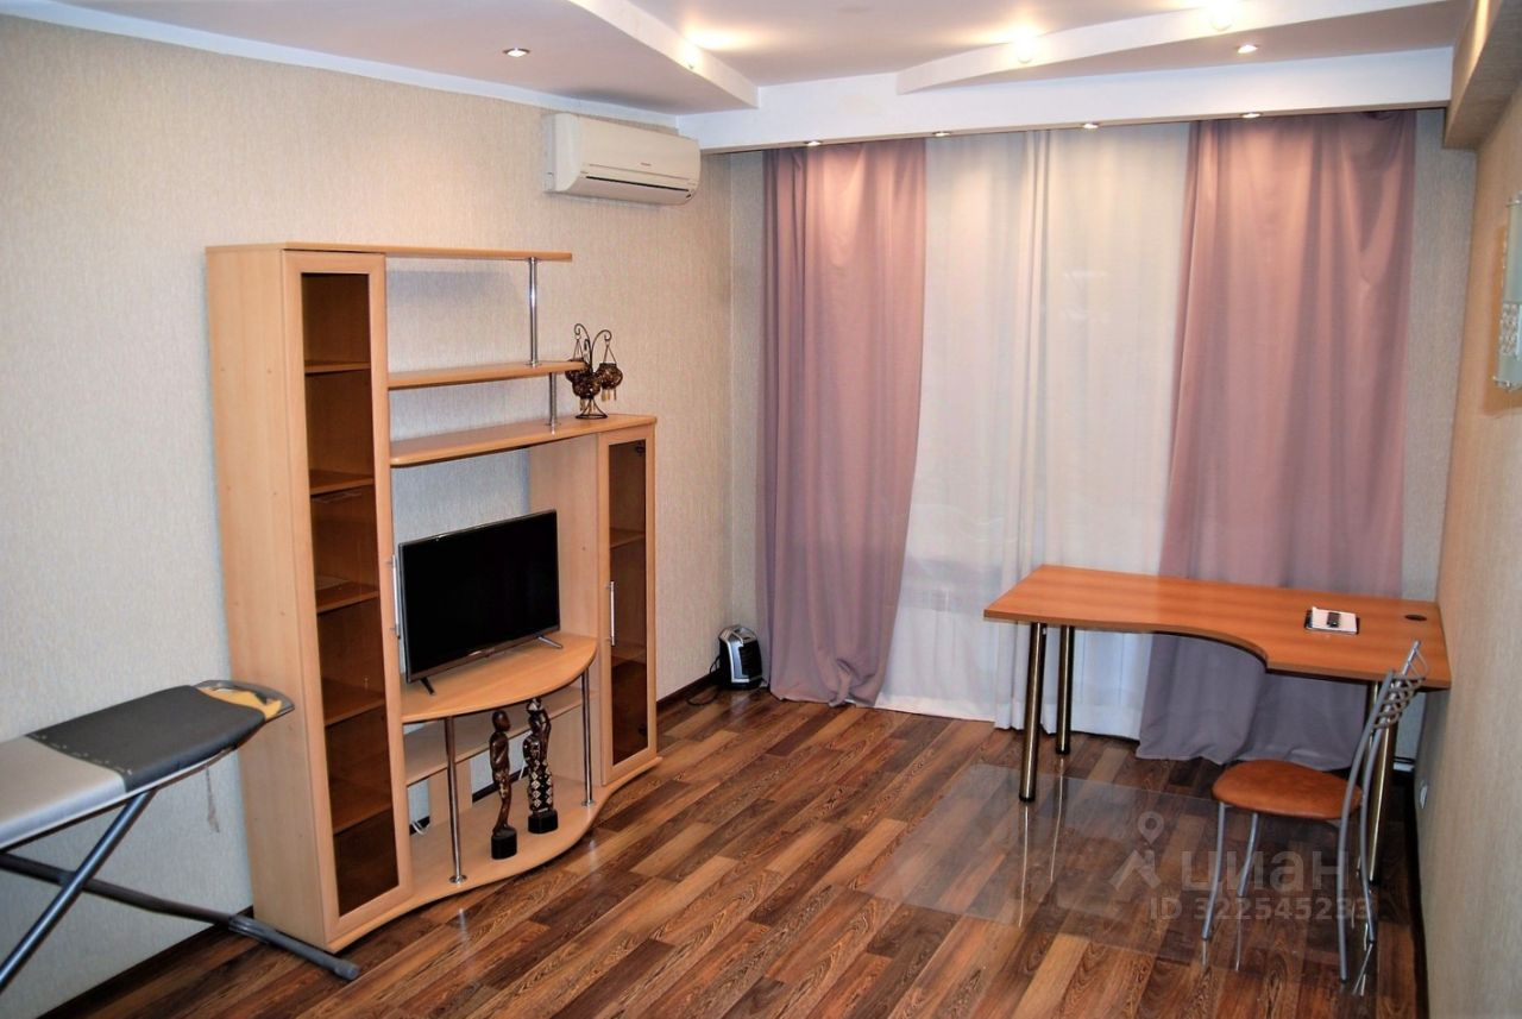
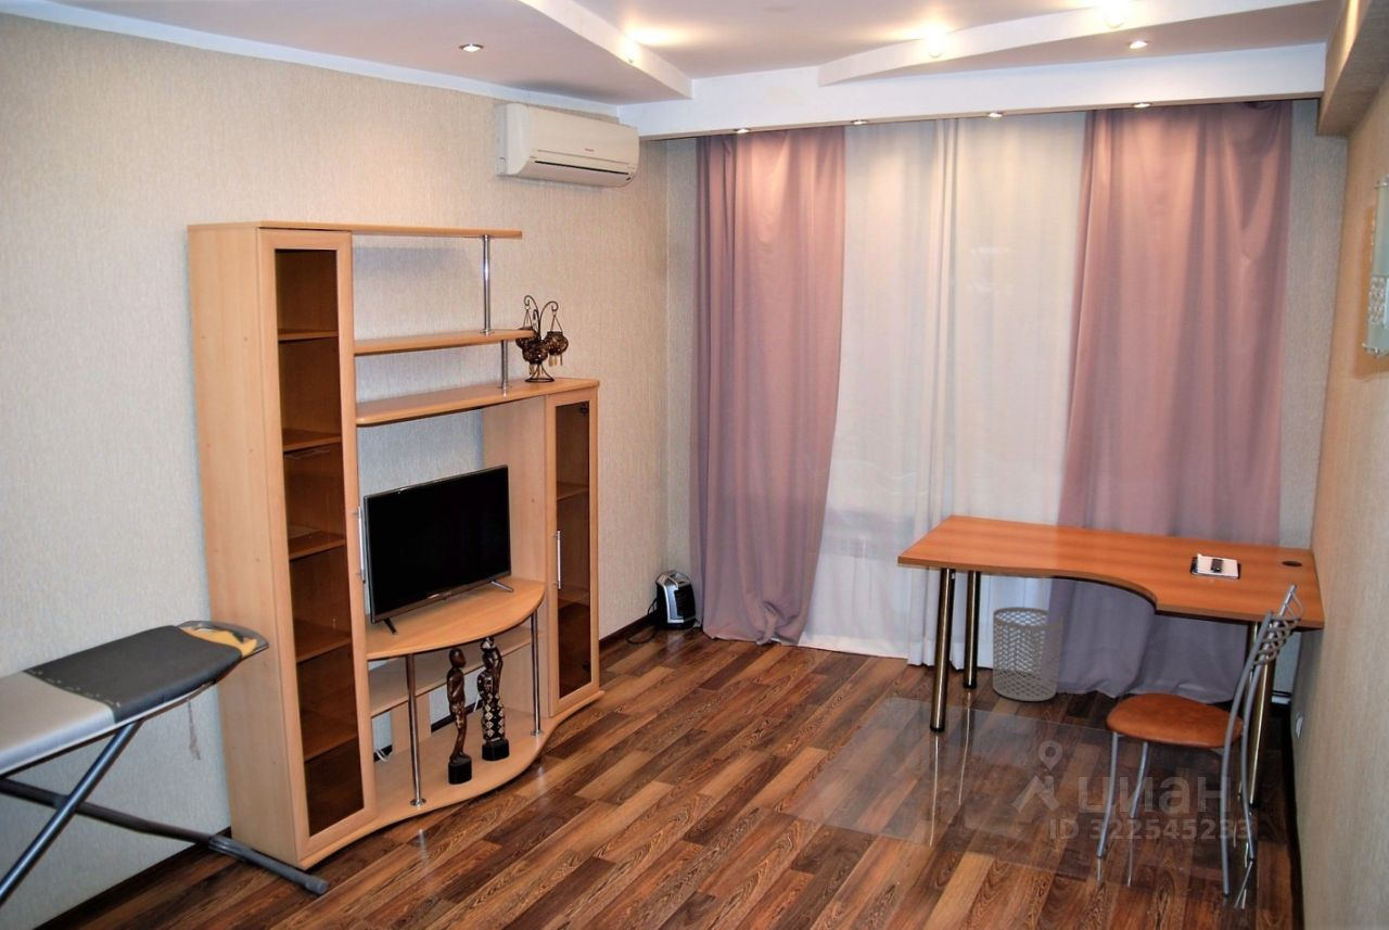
+ waste bin [992,606,1065,702]
